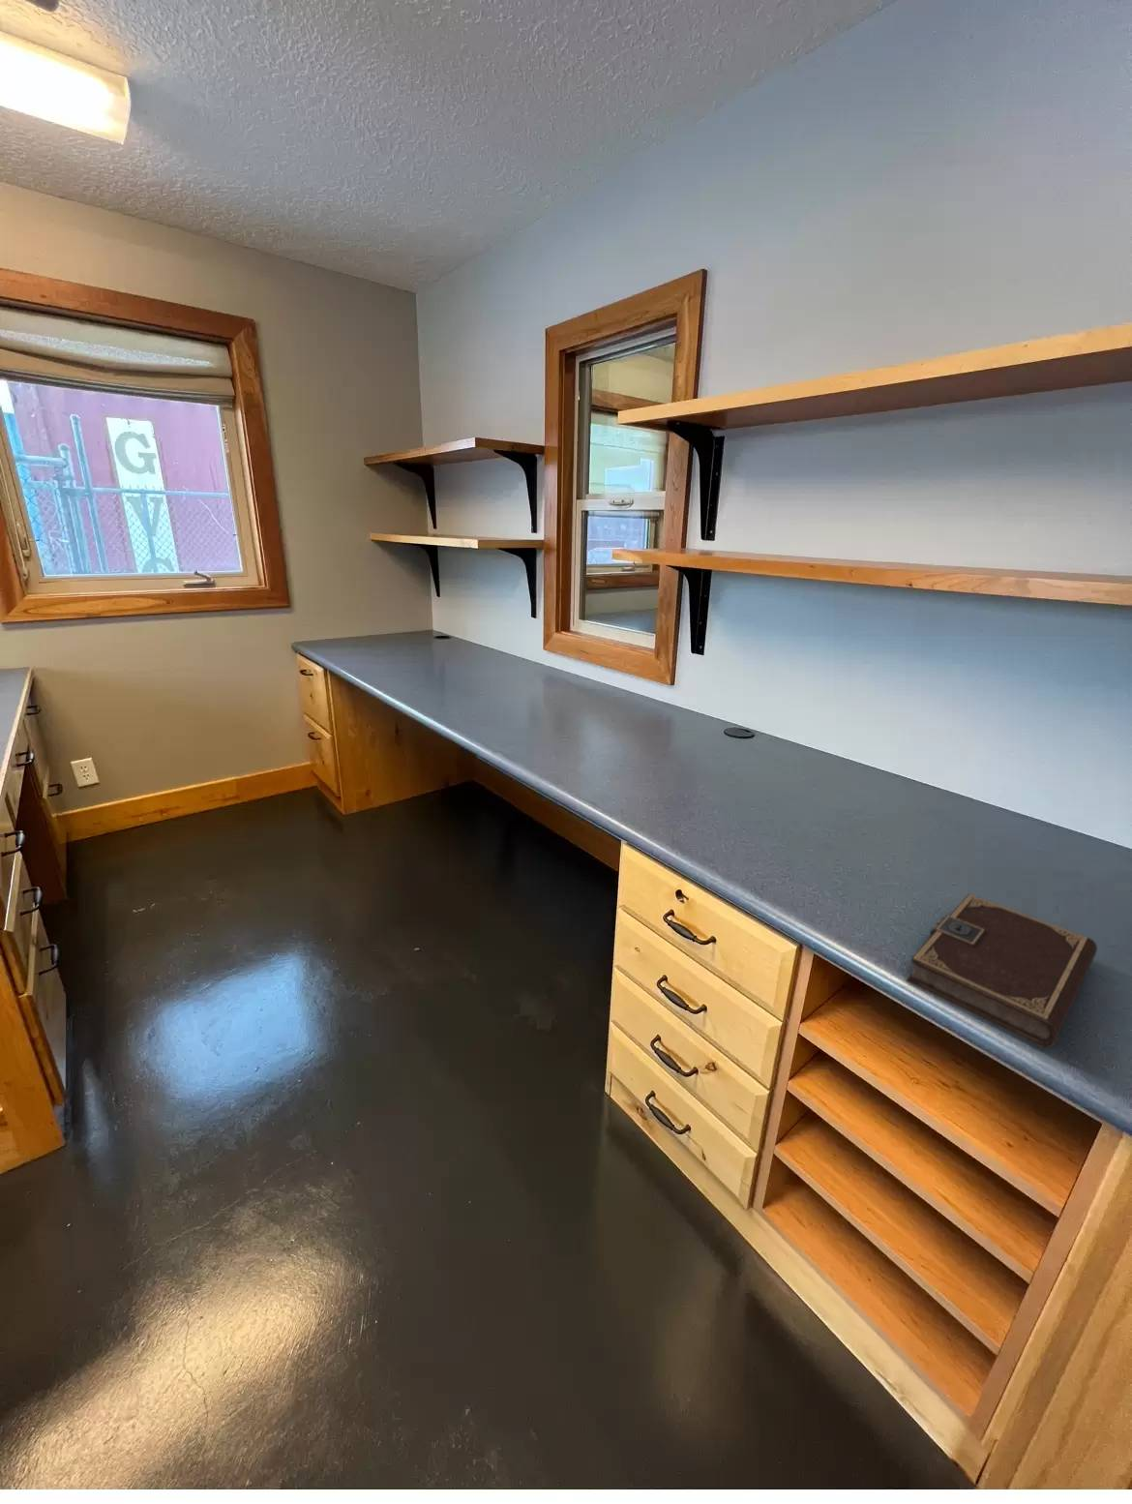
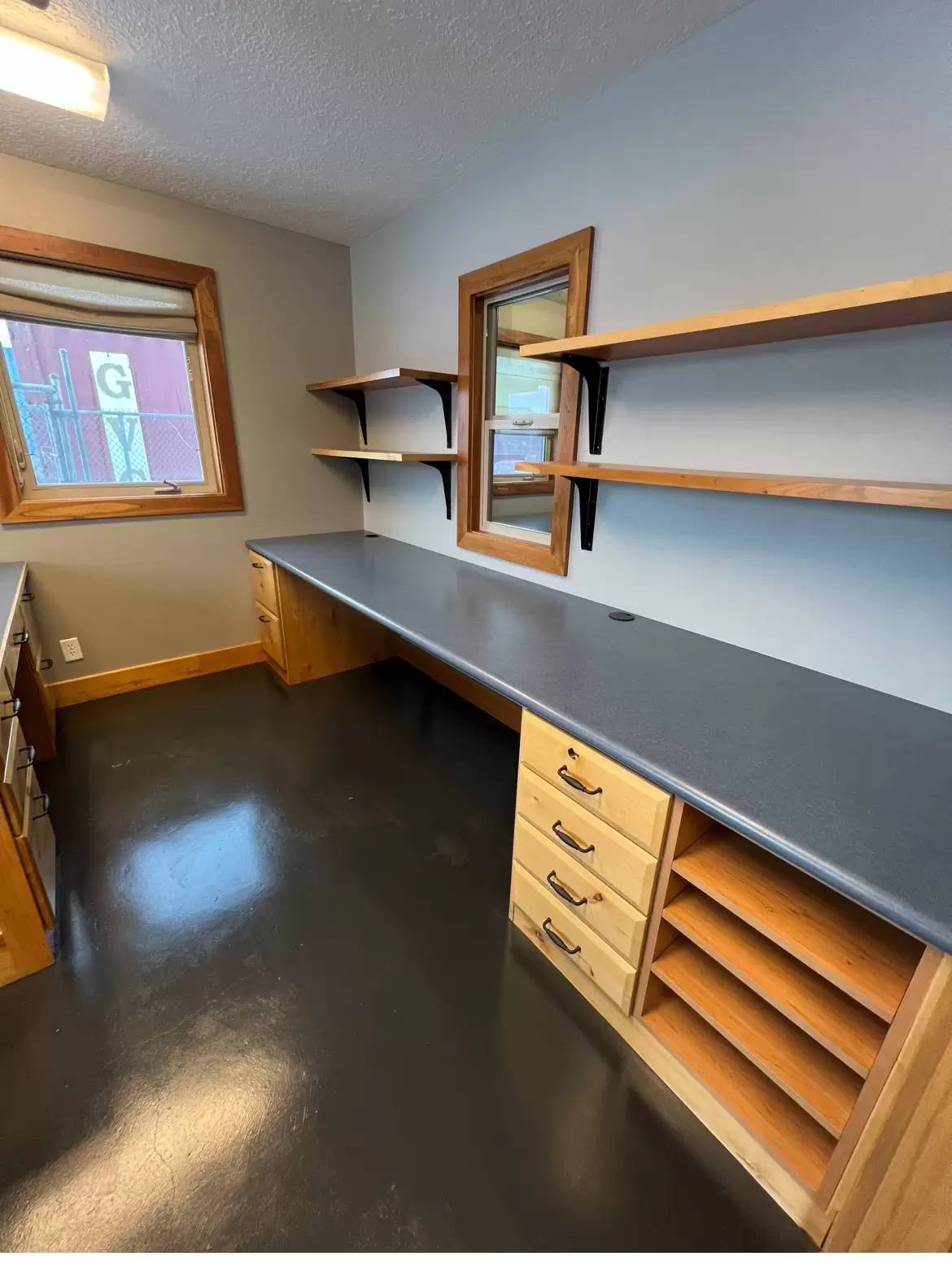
- notebook [905,893,1099,1049]
